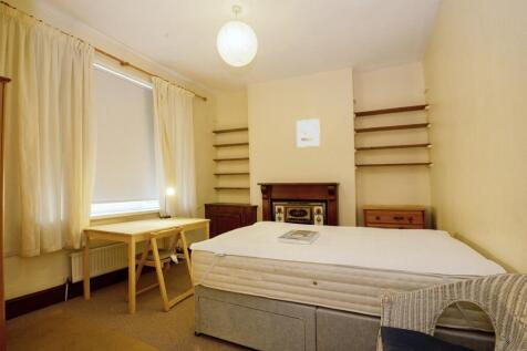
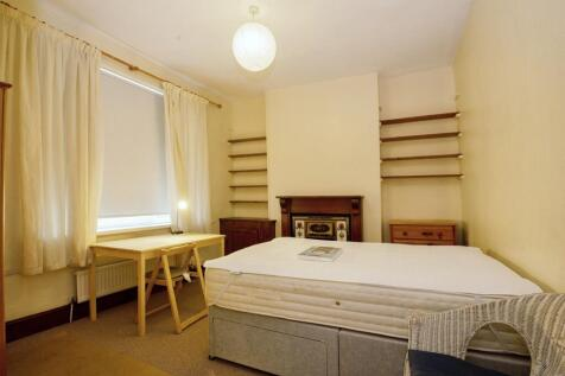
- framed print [296,117,321,148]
